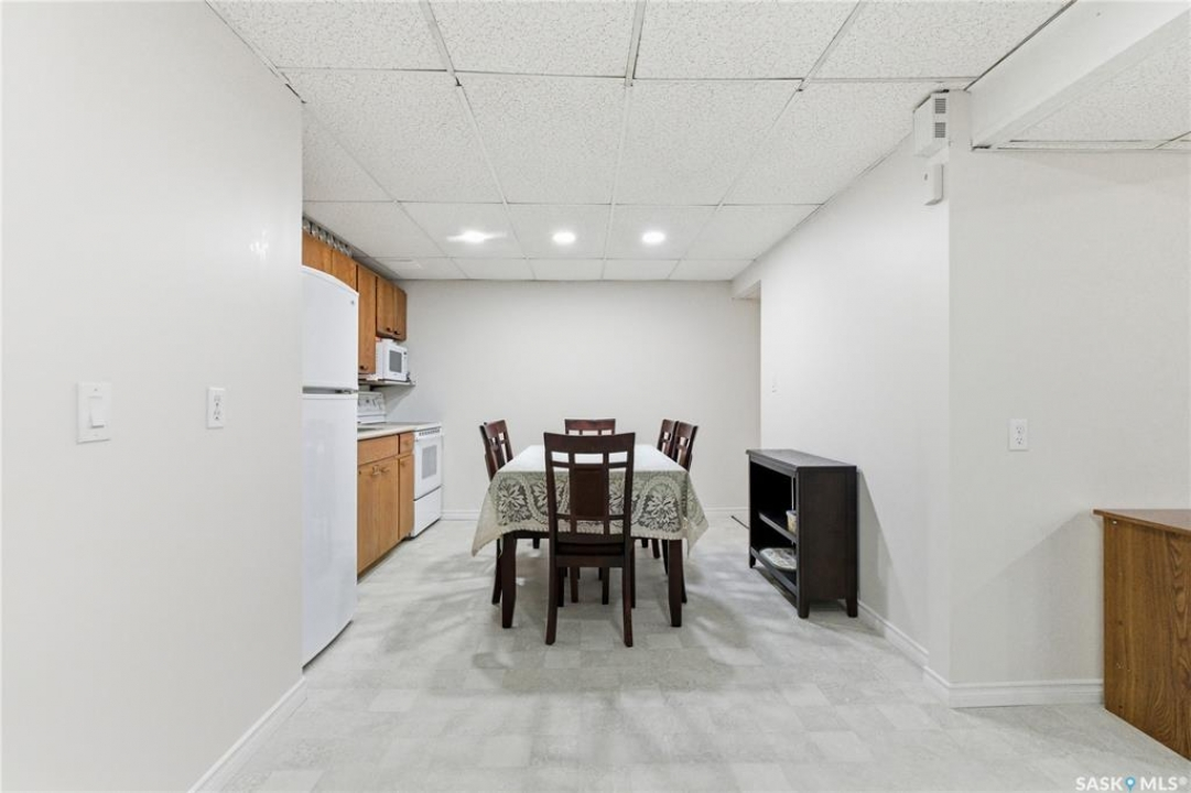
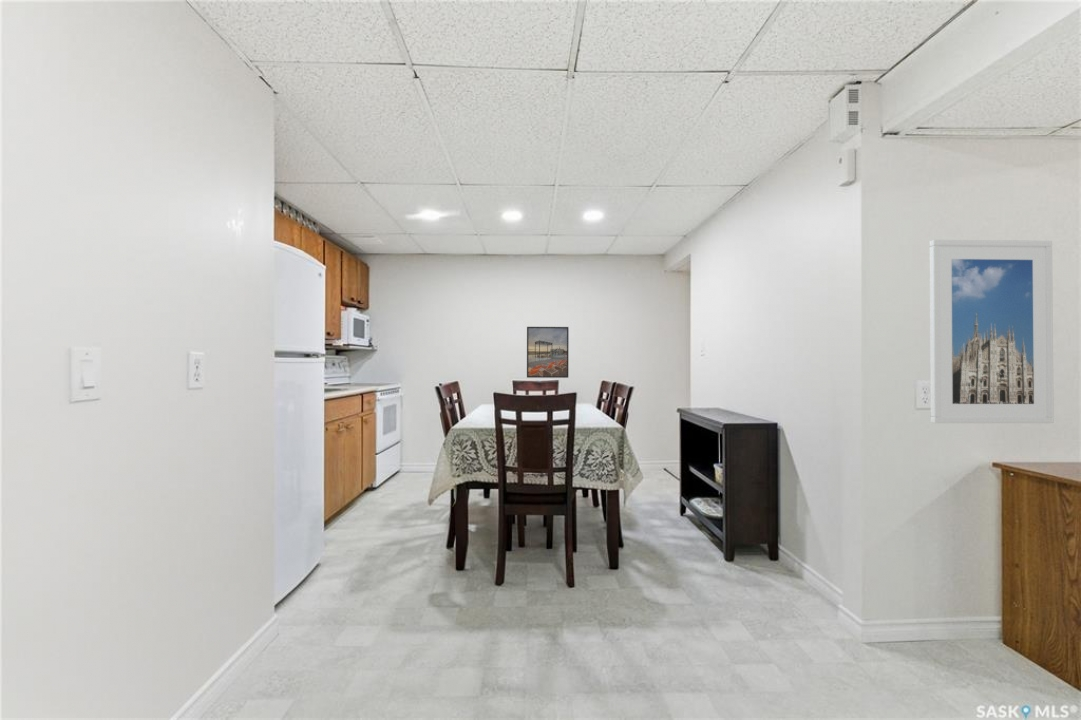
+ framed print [929,239,1055,424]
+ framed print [526,326,570,379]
